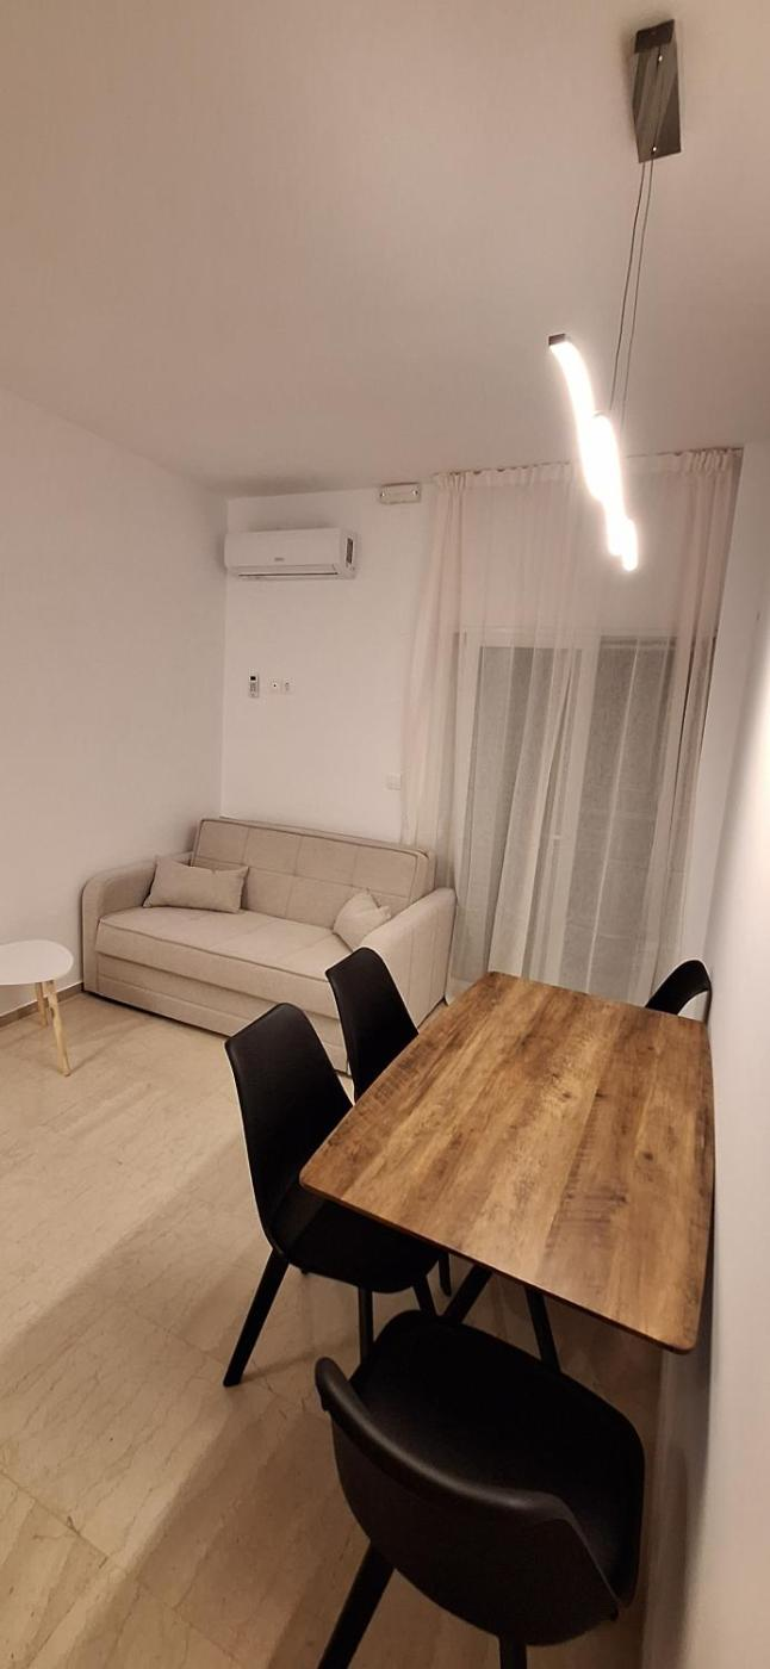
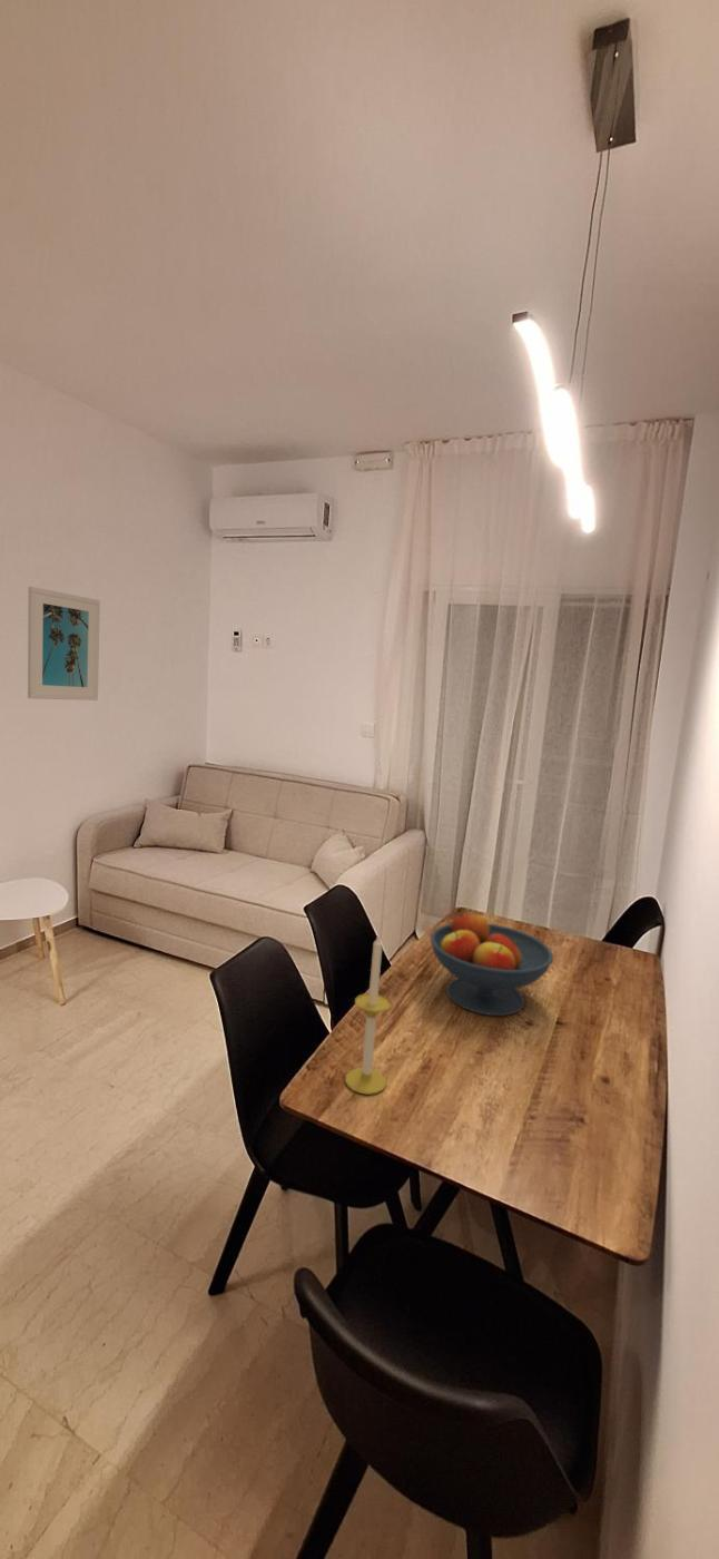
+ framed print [27,586,101,702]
+ candle [344,932,392,1096]
+ fruit bowl [430,909,554,1017]
